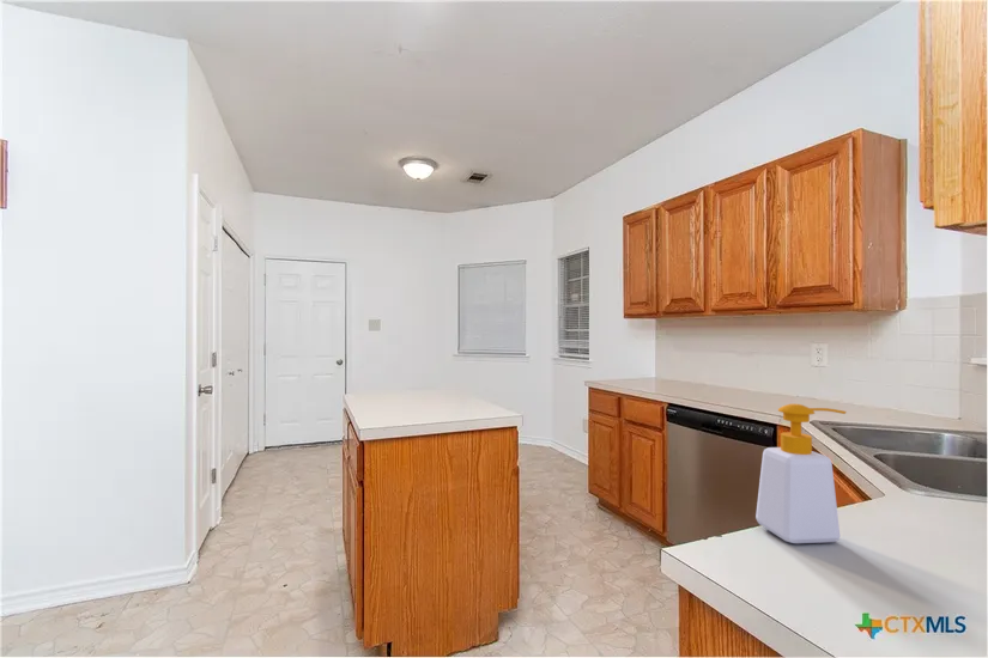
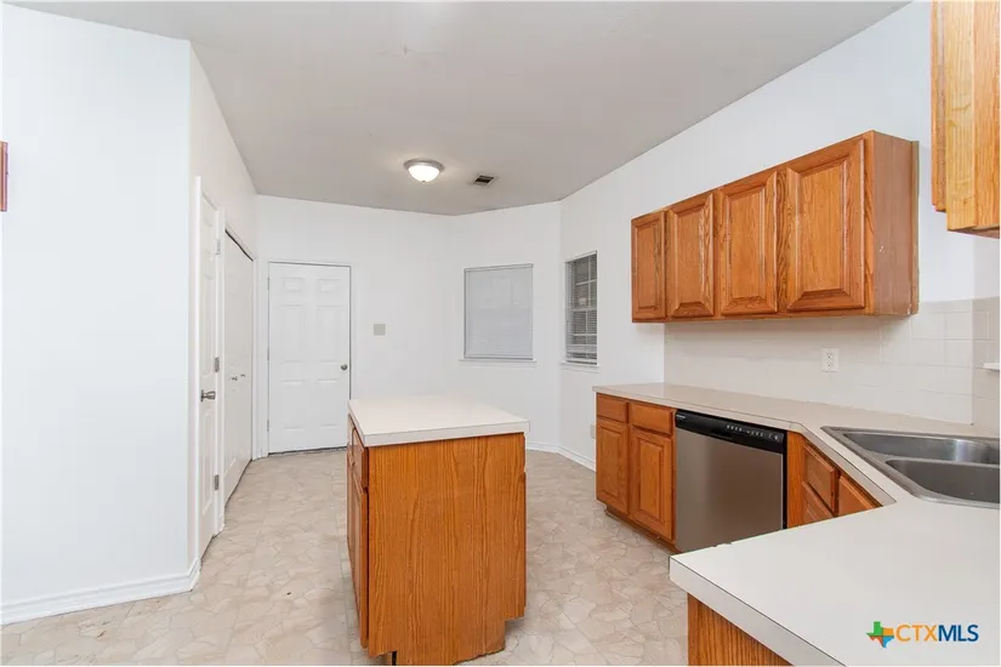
- soap bottle [754,403,848,544]
